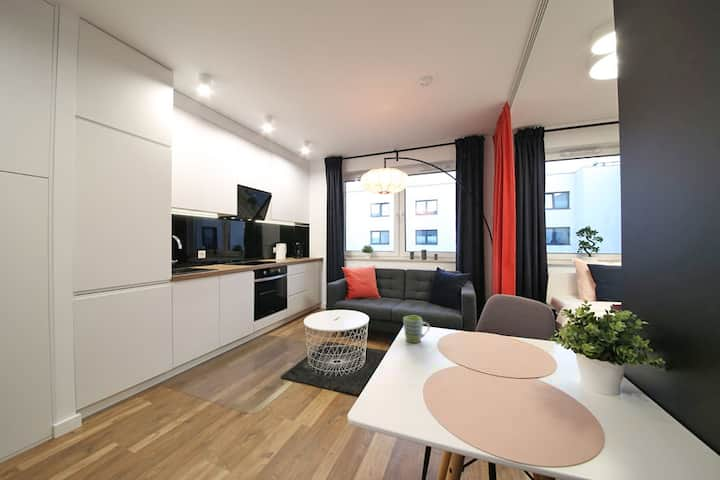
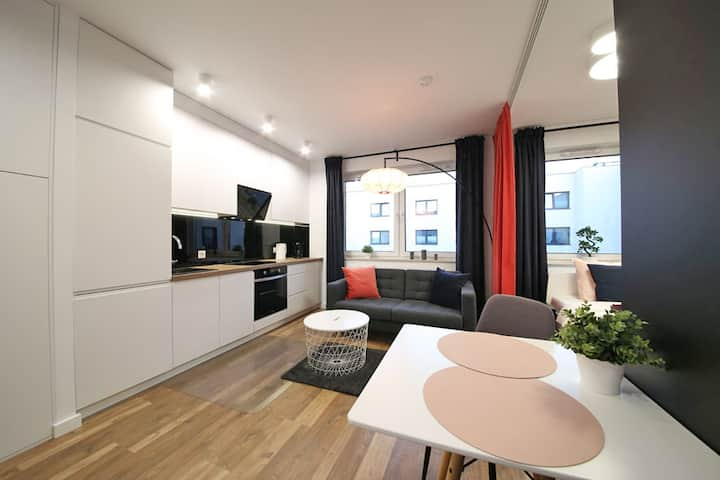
- mug [402,314,431,344]
